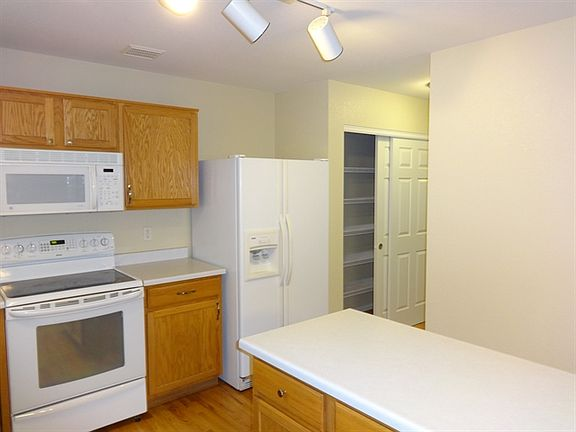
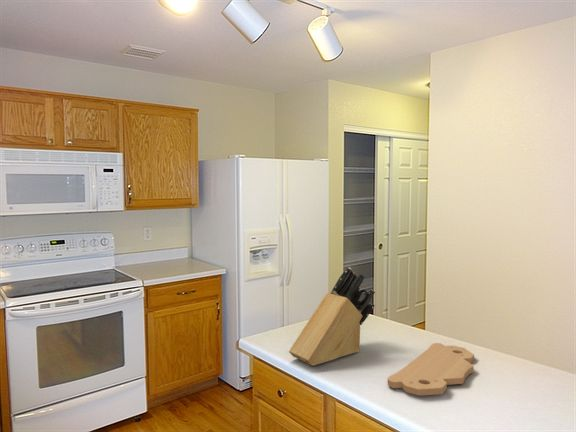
+ cutting board [387,342,475,396]
+ knife block [288,266,376,366]
